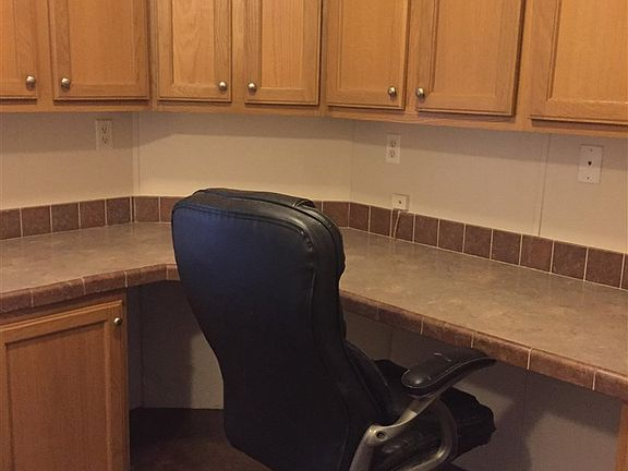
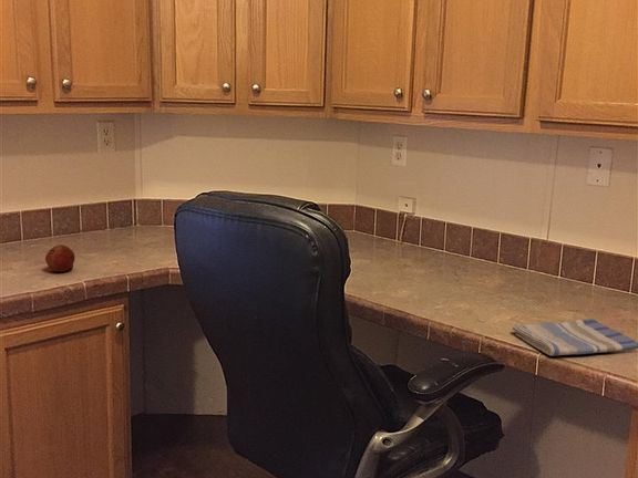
+ dish towel [511,318,638,356]
+ fruit [44,243,76,273]
